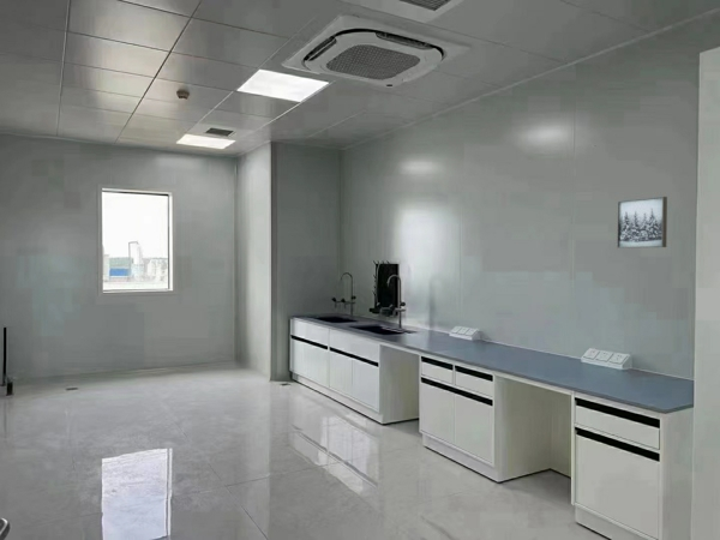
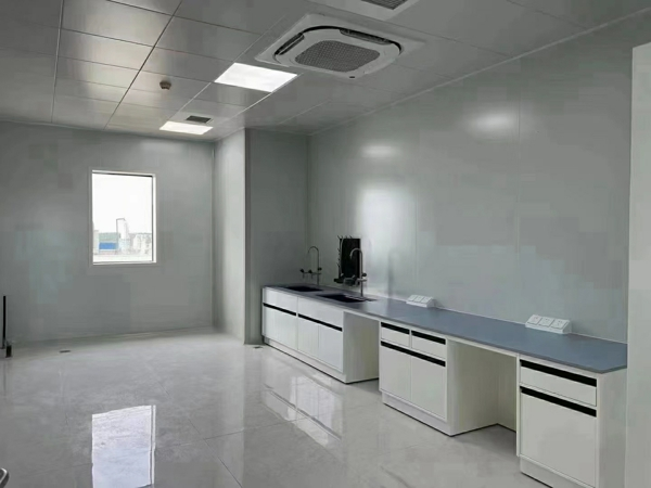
- wall art [616,196,668,250]
